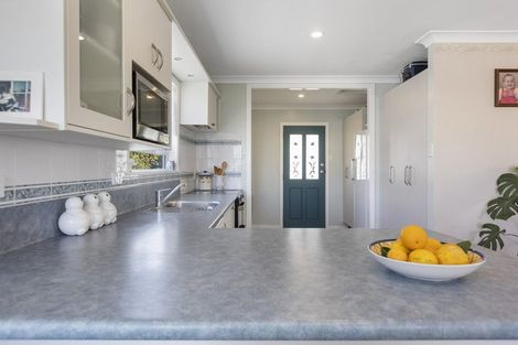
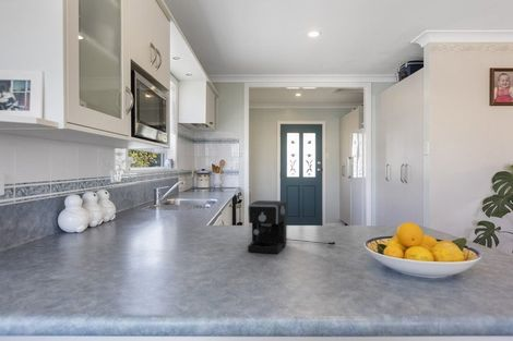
+ coffee maker [247,199,336,255]
